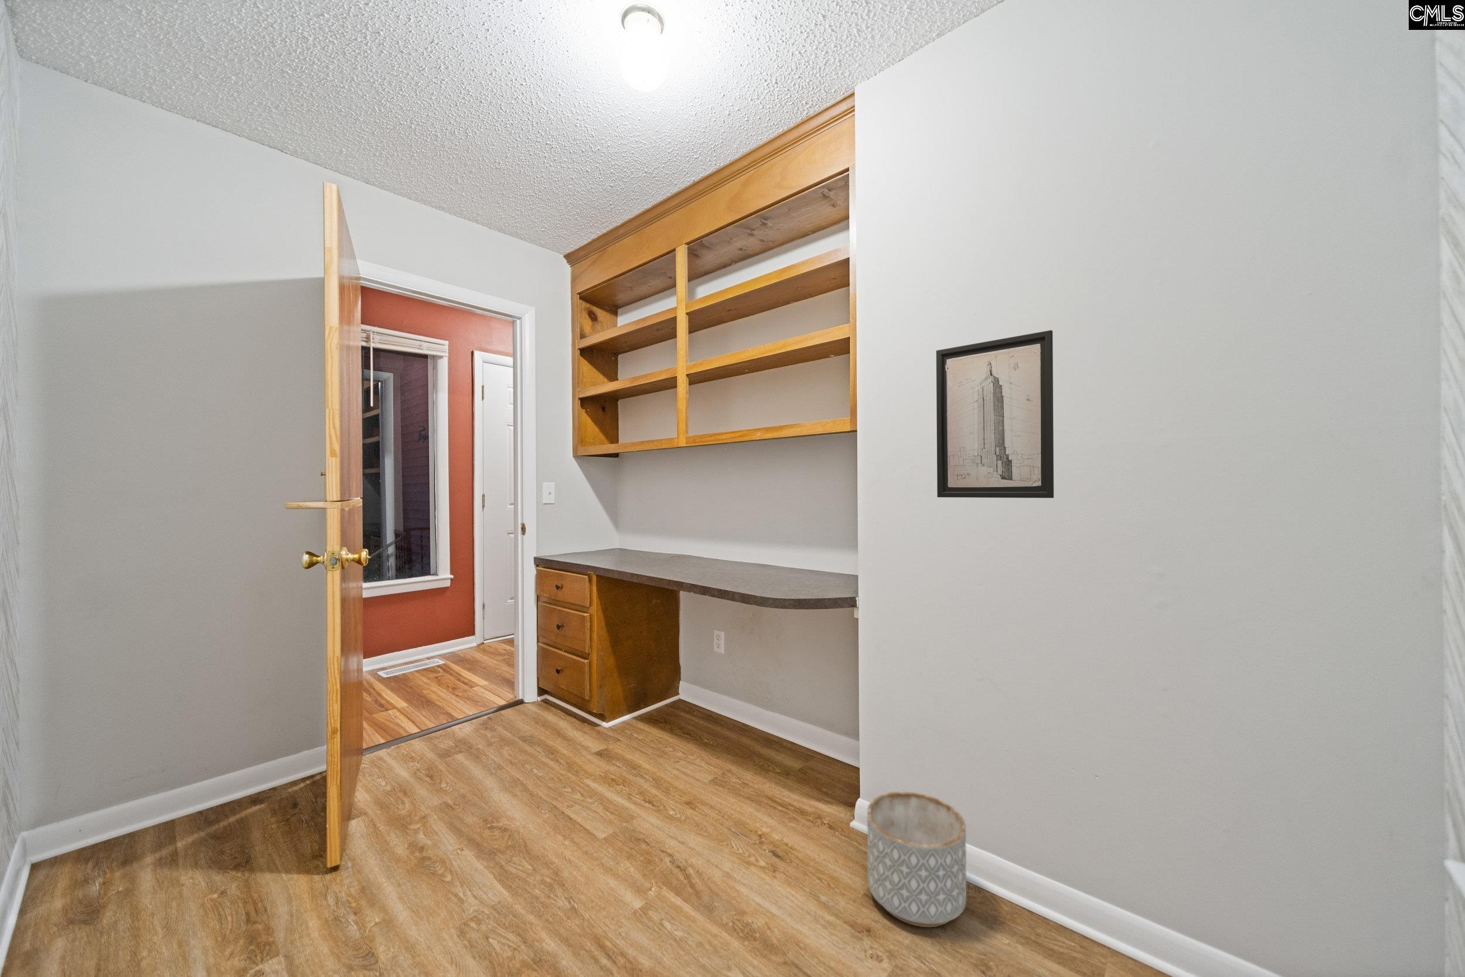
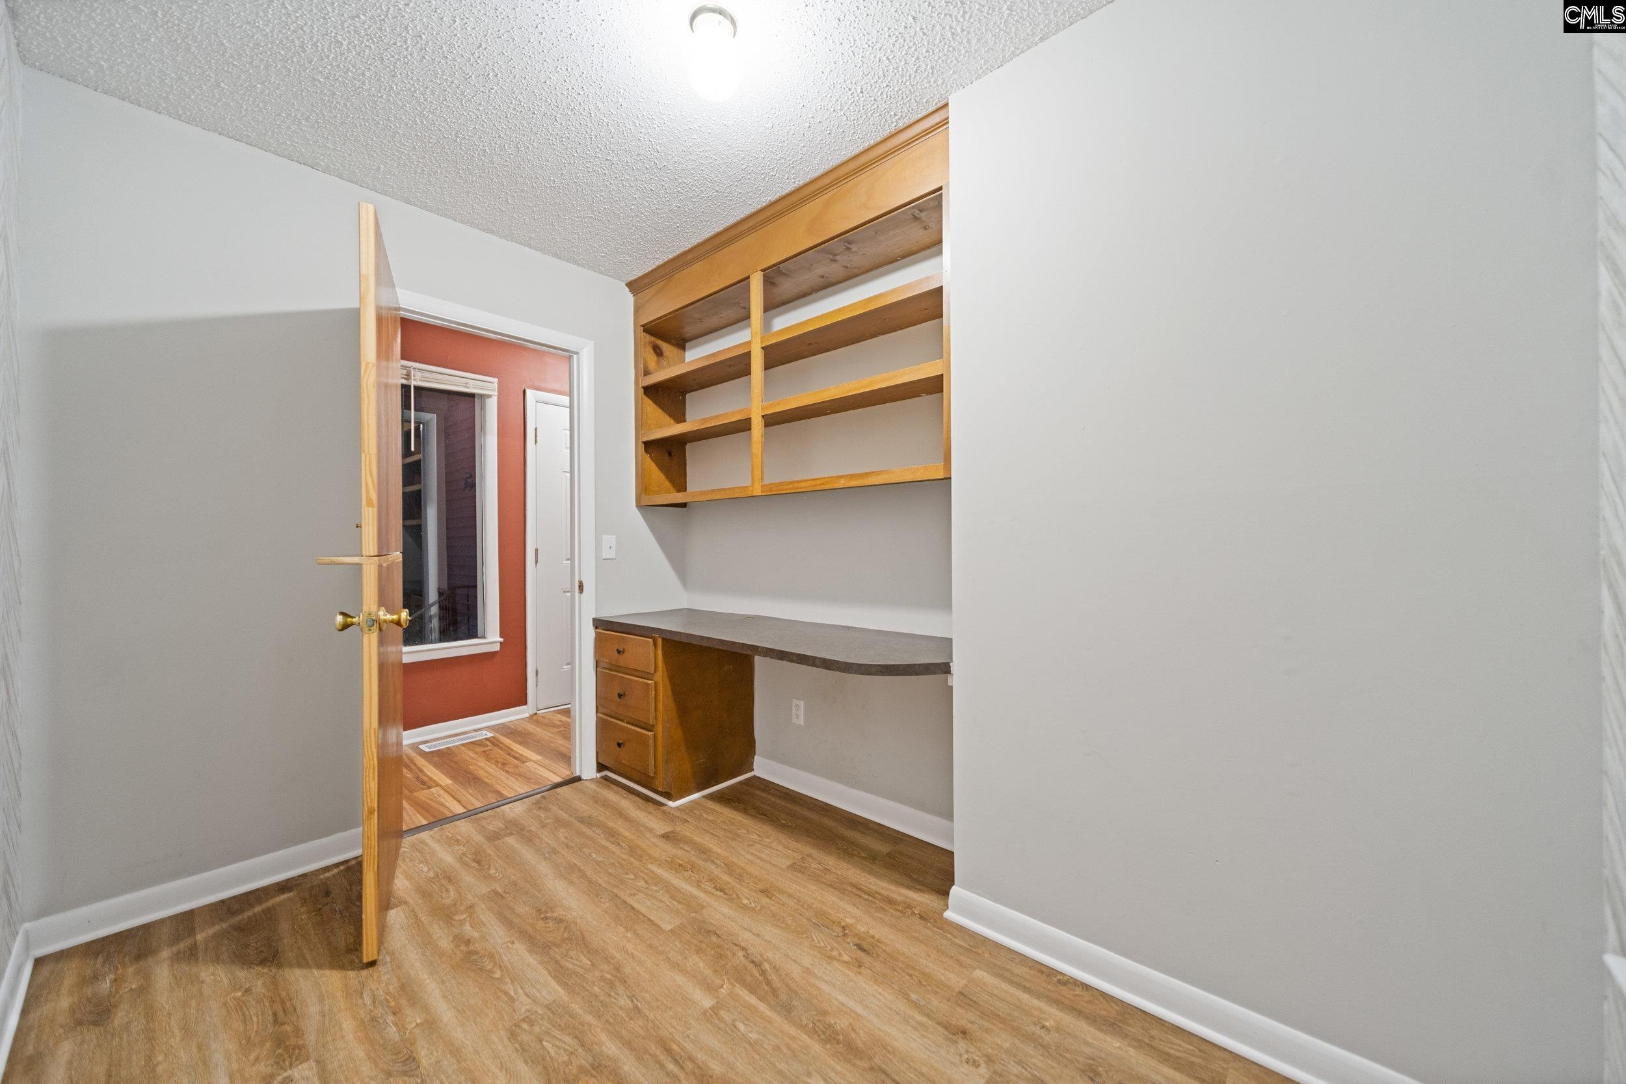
- planter [867,792,967,928]
- wall art [936,330,1054,498]
